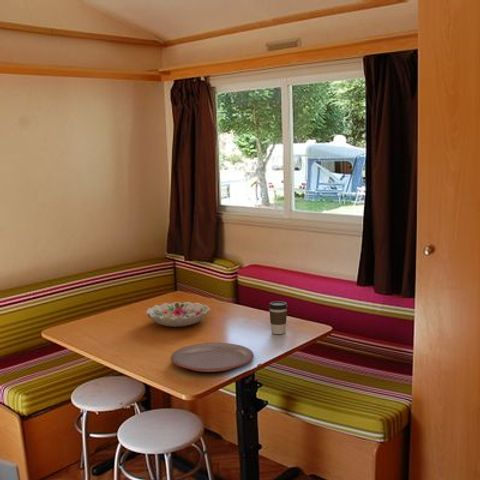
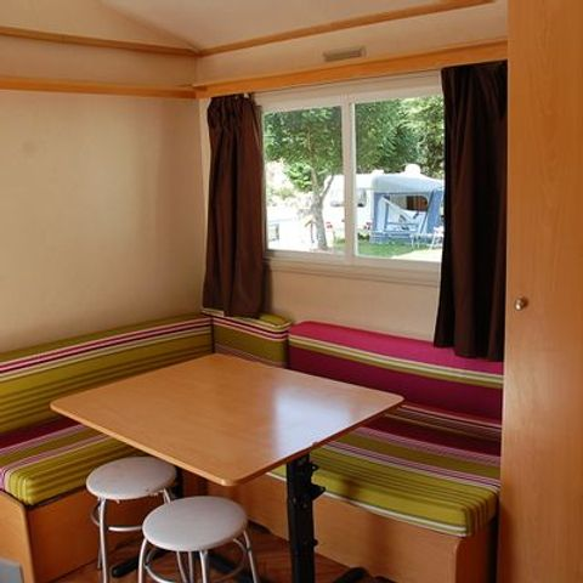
- decorative bowl [145,301,211,328]
- coffee cup [268,301,288,335]
- plate [170,342,255,373]
